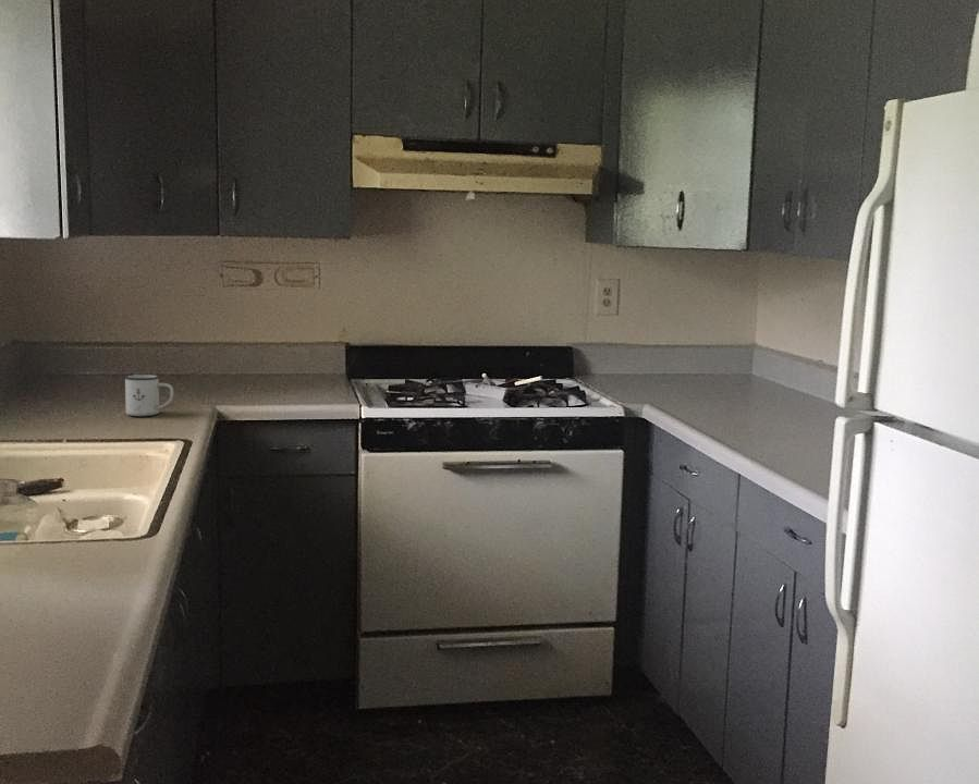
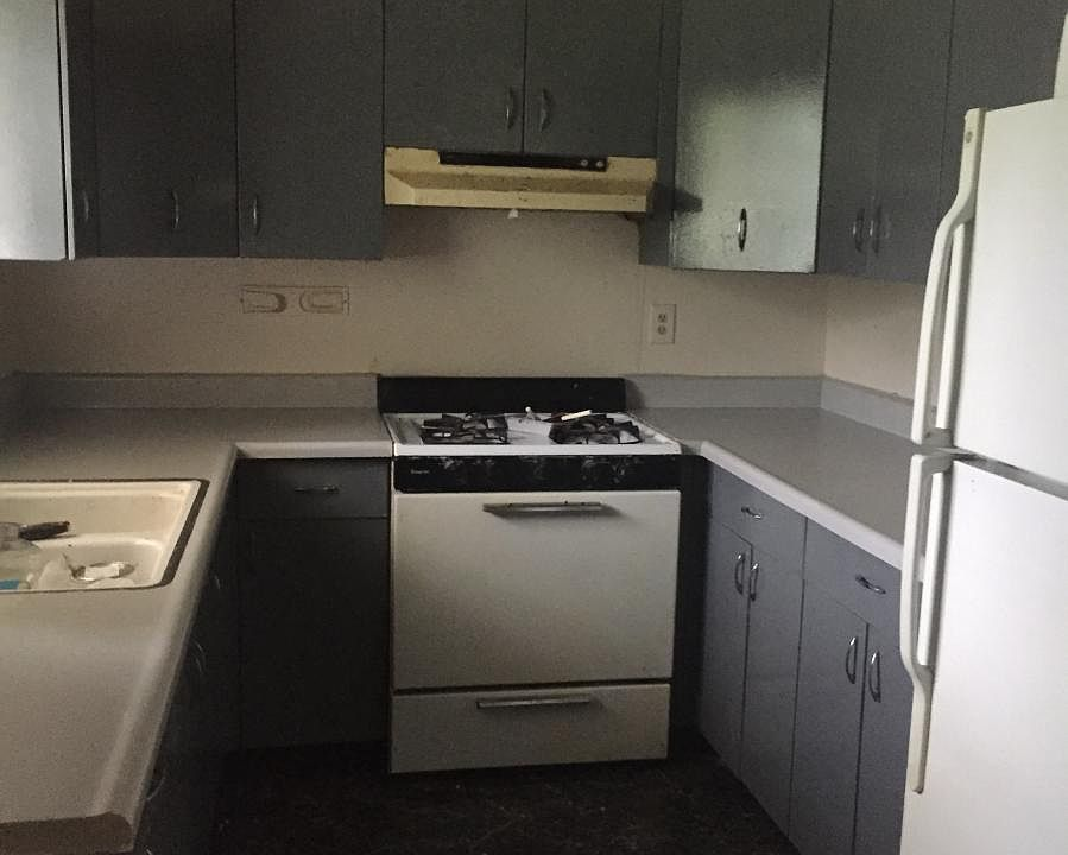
- mug [123,373,174,417]
